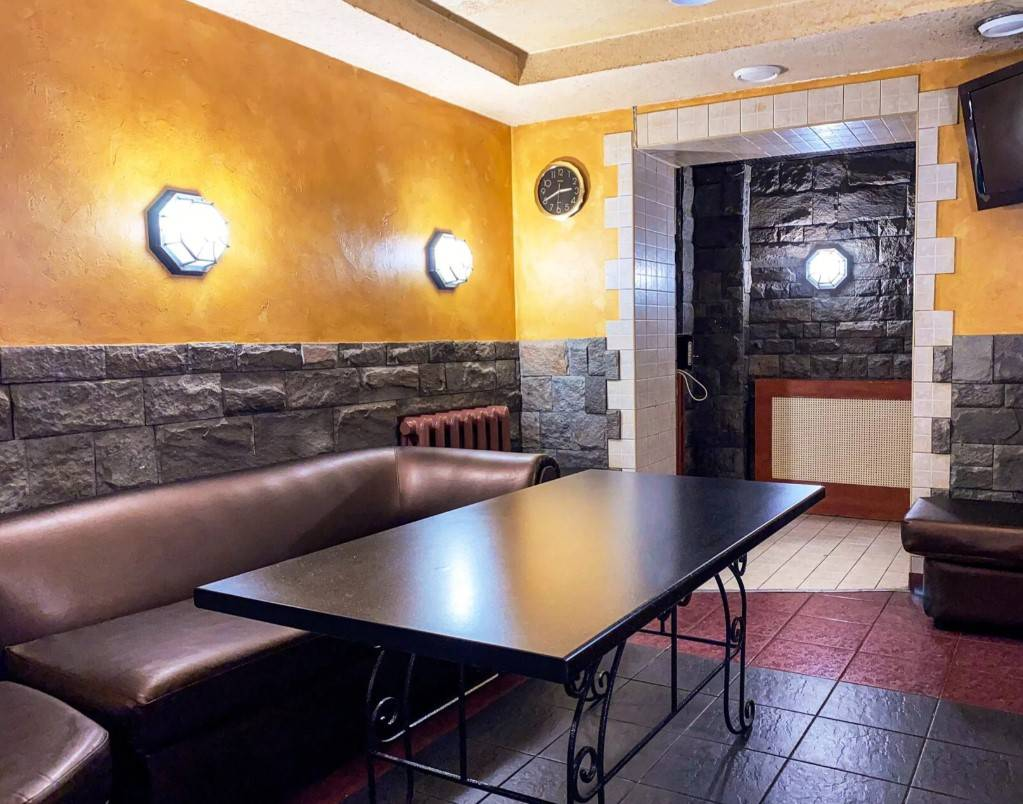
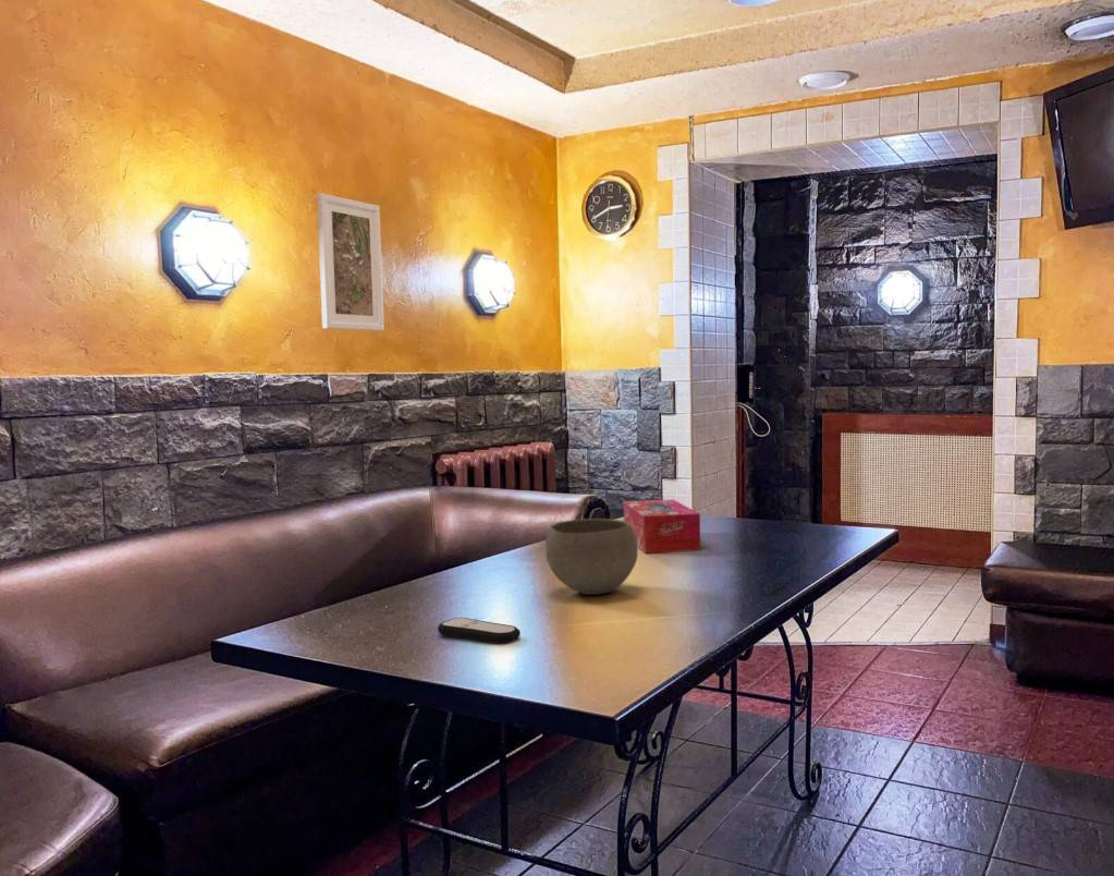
+ remote control [437,617,522,644]
+ bowl [544,518,639,596]
+ tissue box [623,499,701,555]
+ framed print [316,193,385,332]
